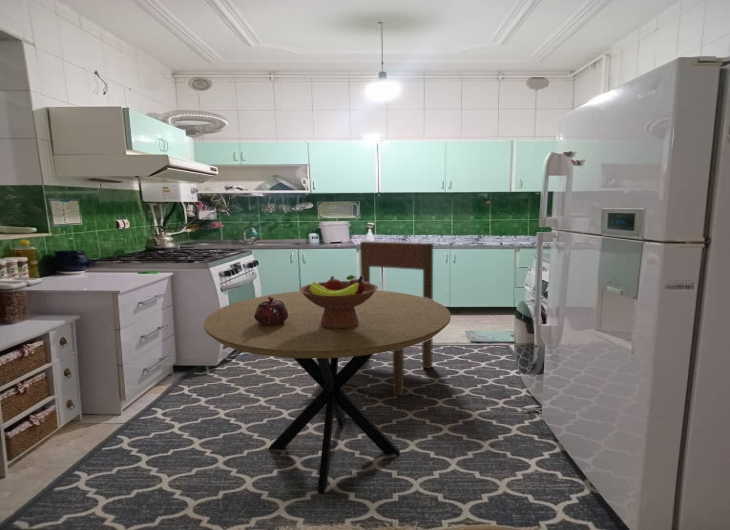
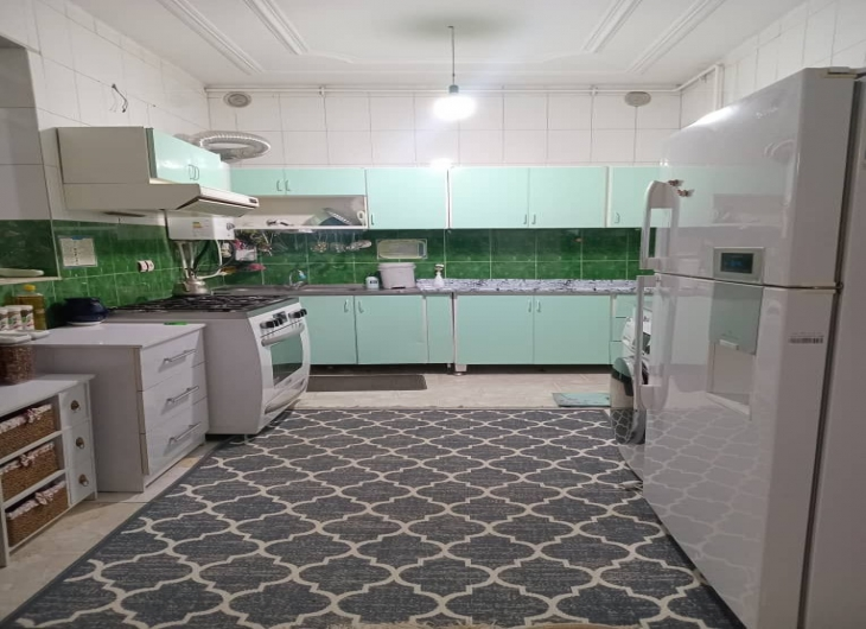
- dining table [203,289,452,494]
- teapot [254,297,288,325]
- fruit bowl [299,274,379,329]
- dining chair [328,240,434,396]
